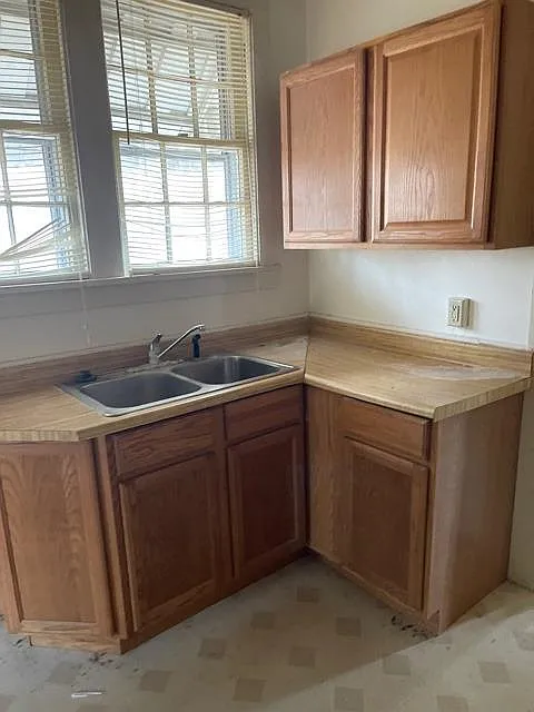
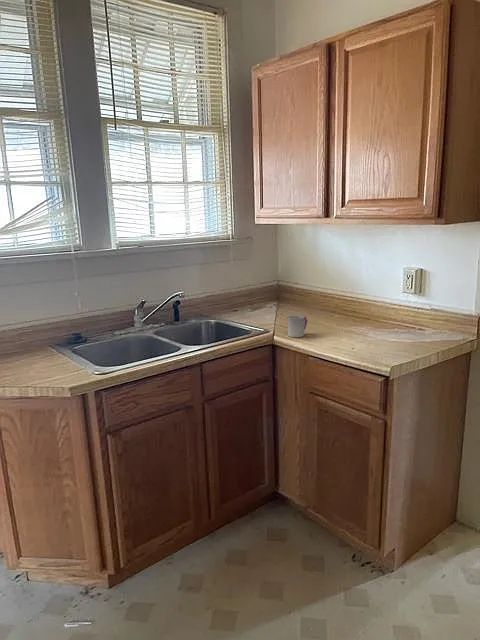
+ cup [287,314,308,338]
